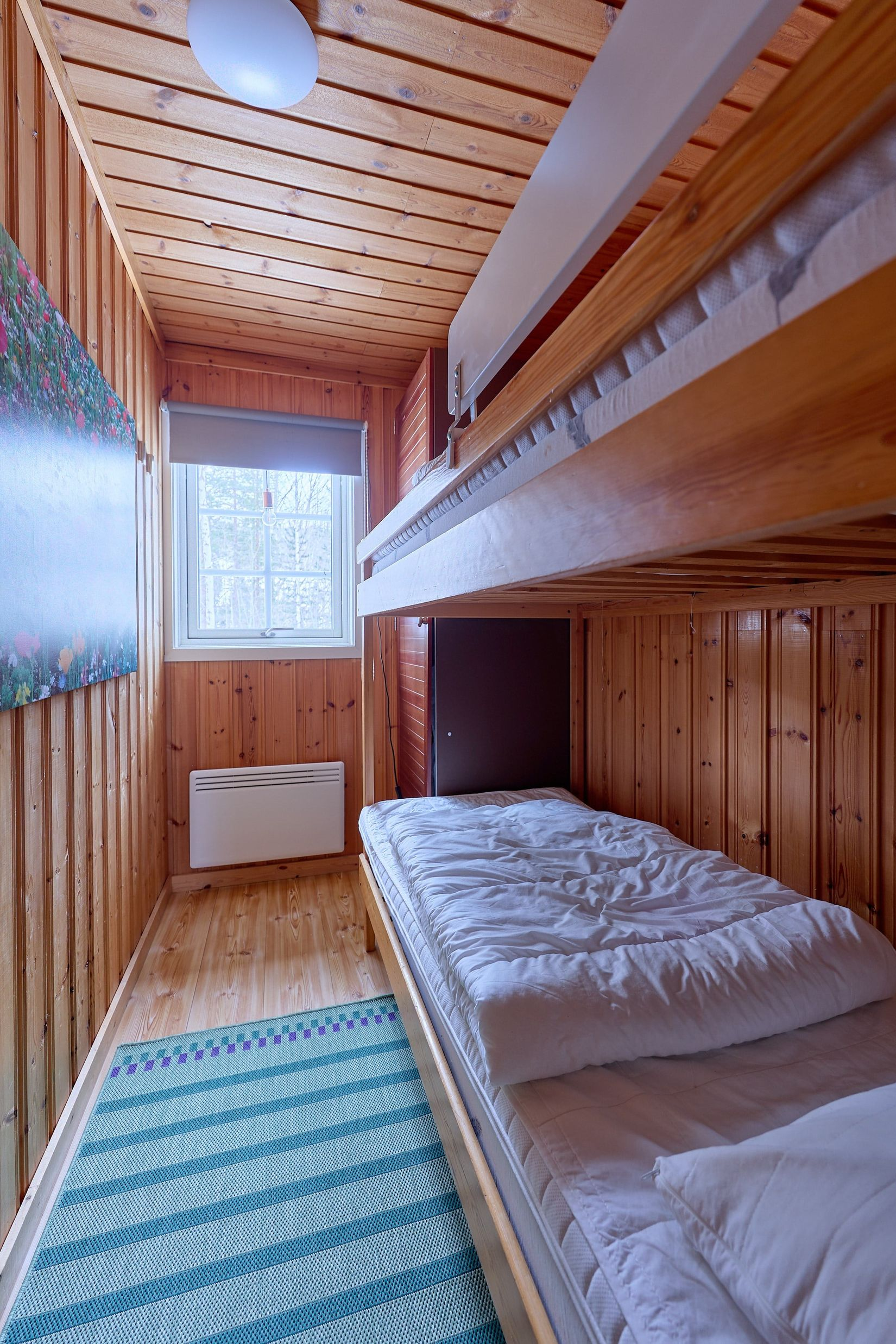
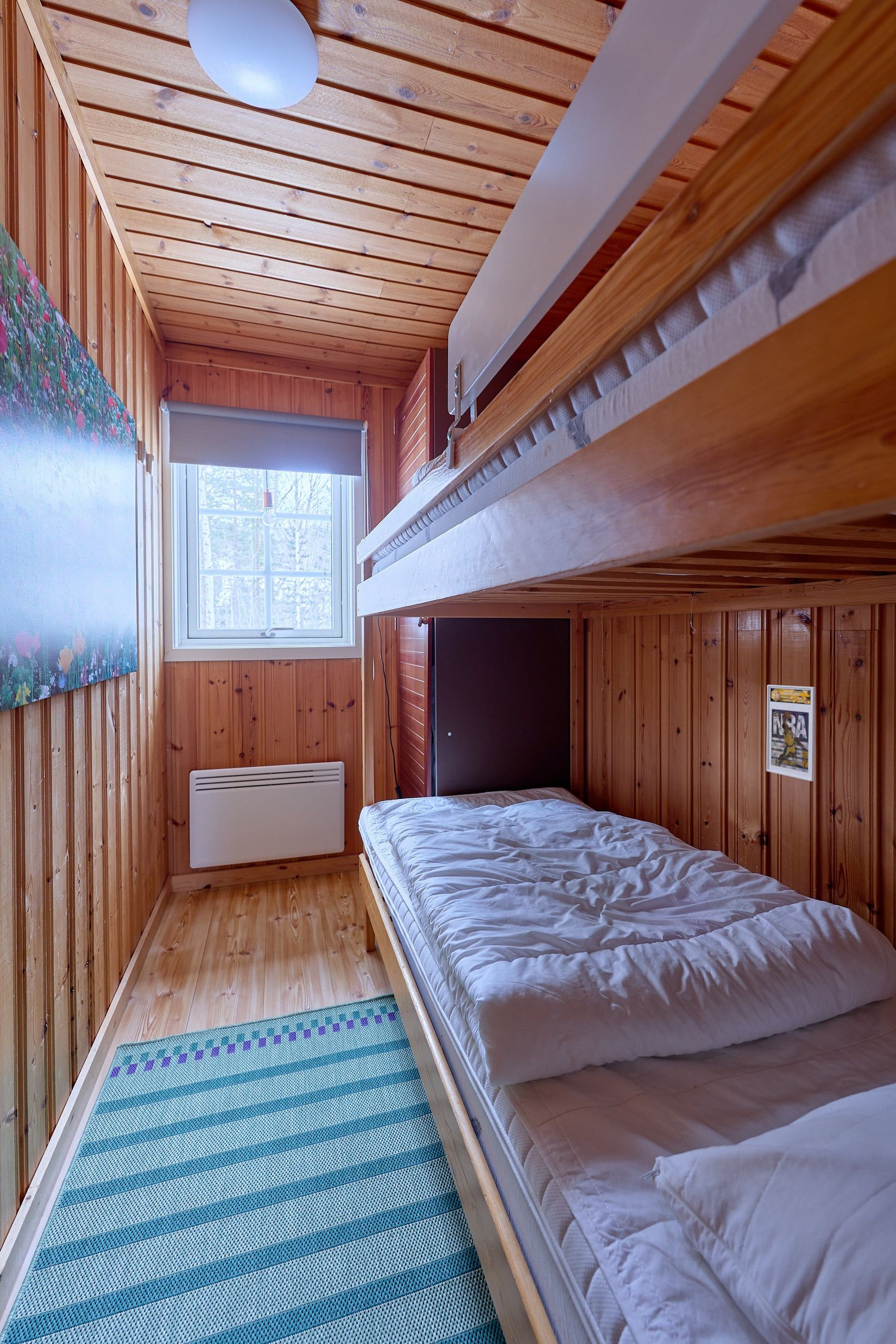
+ trading card display case [766,684,816,782]
